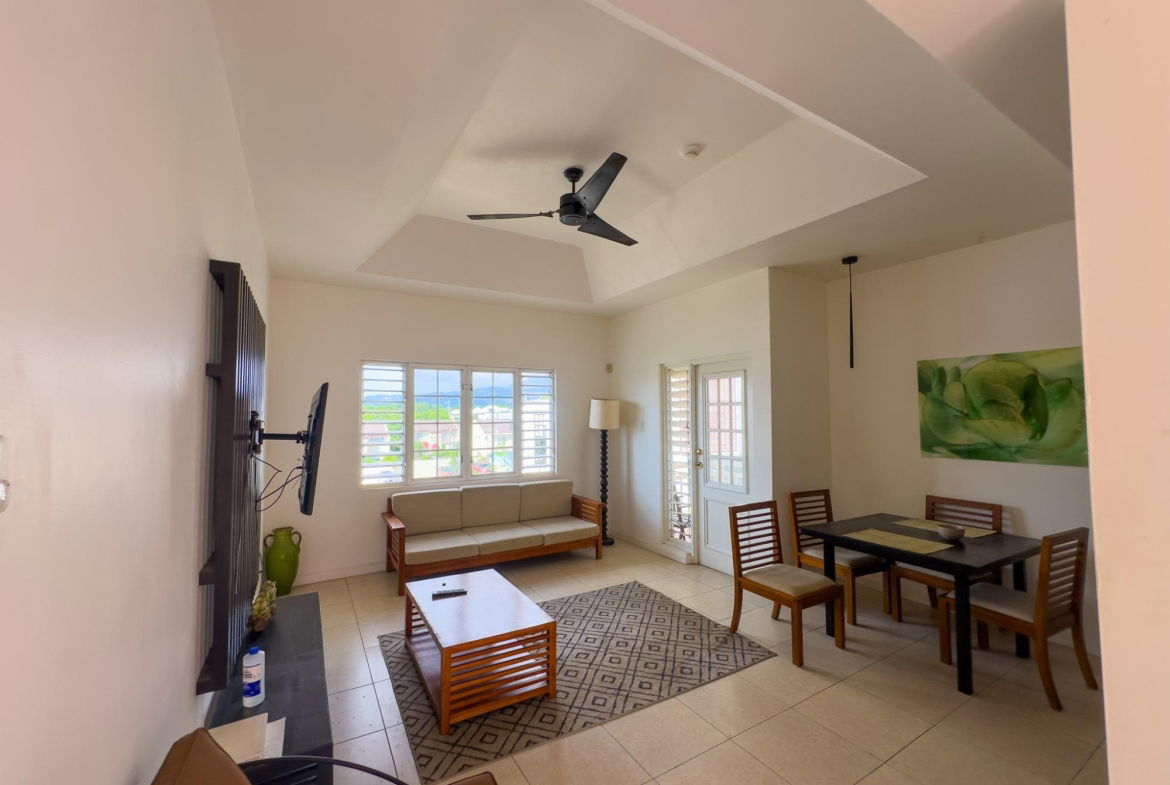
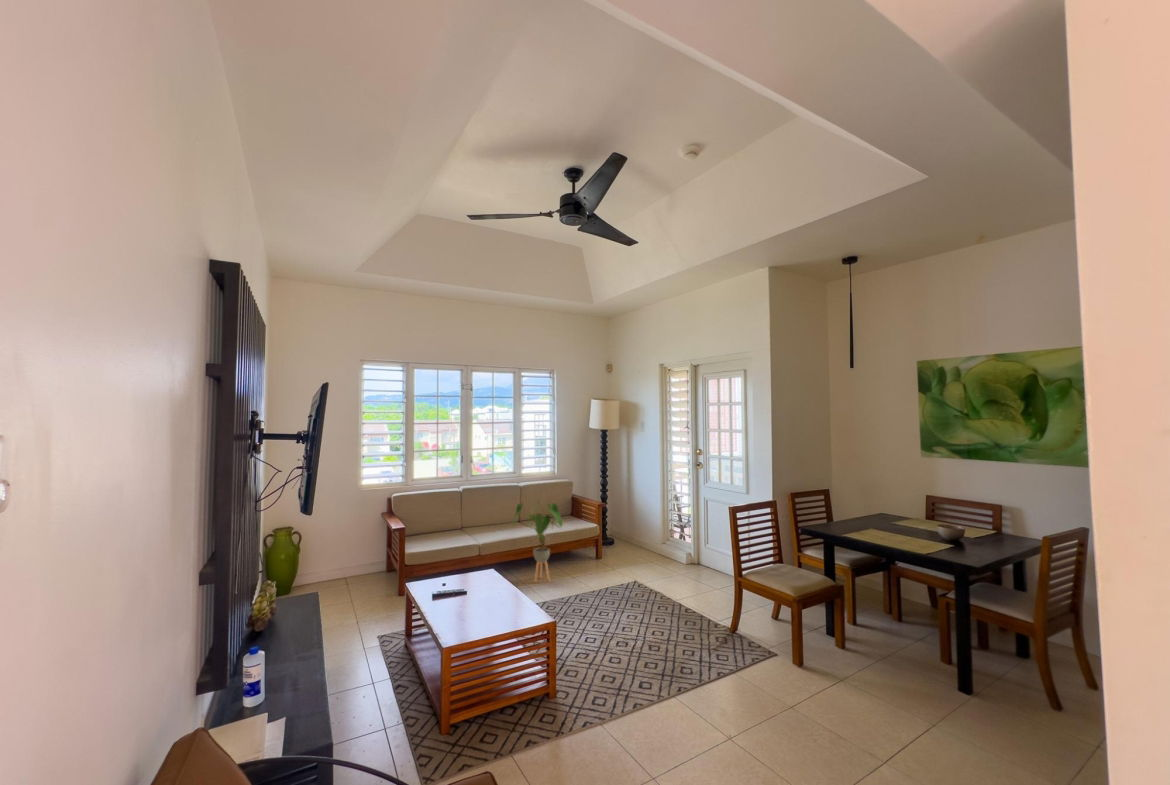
+ house plant [512,498,564,584]
